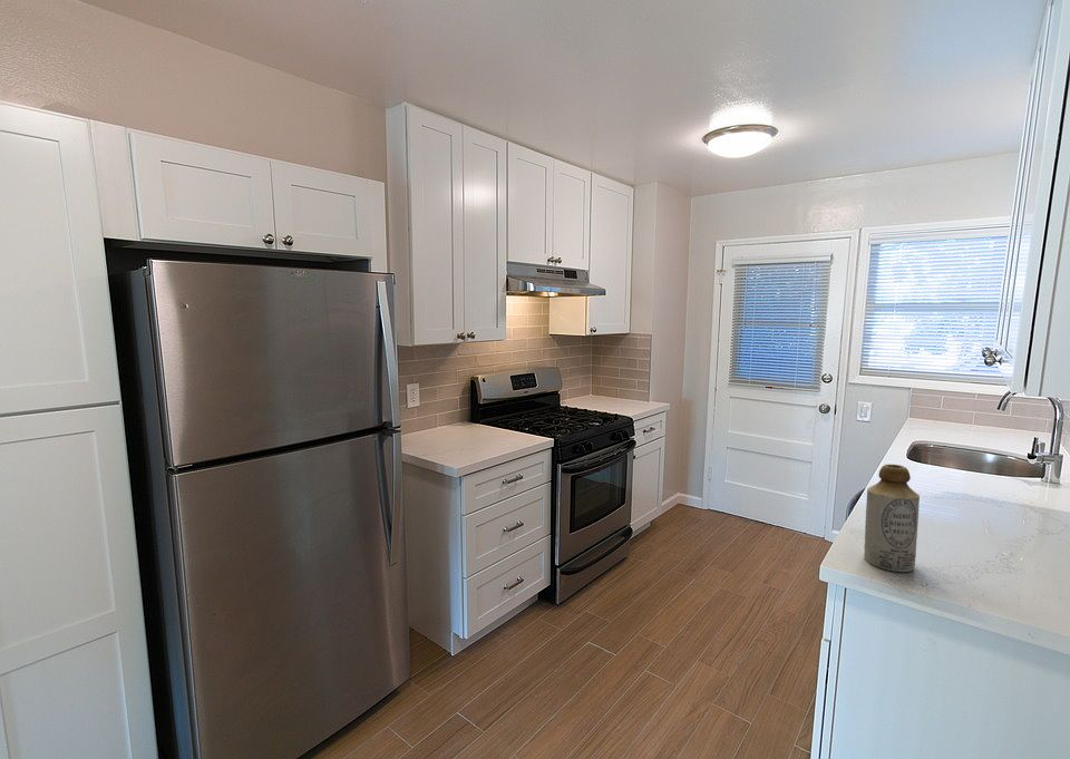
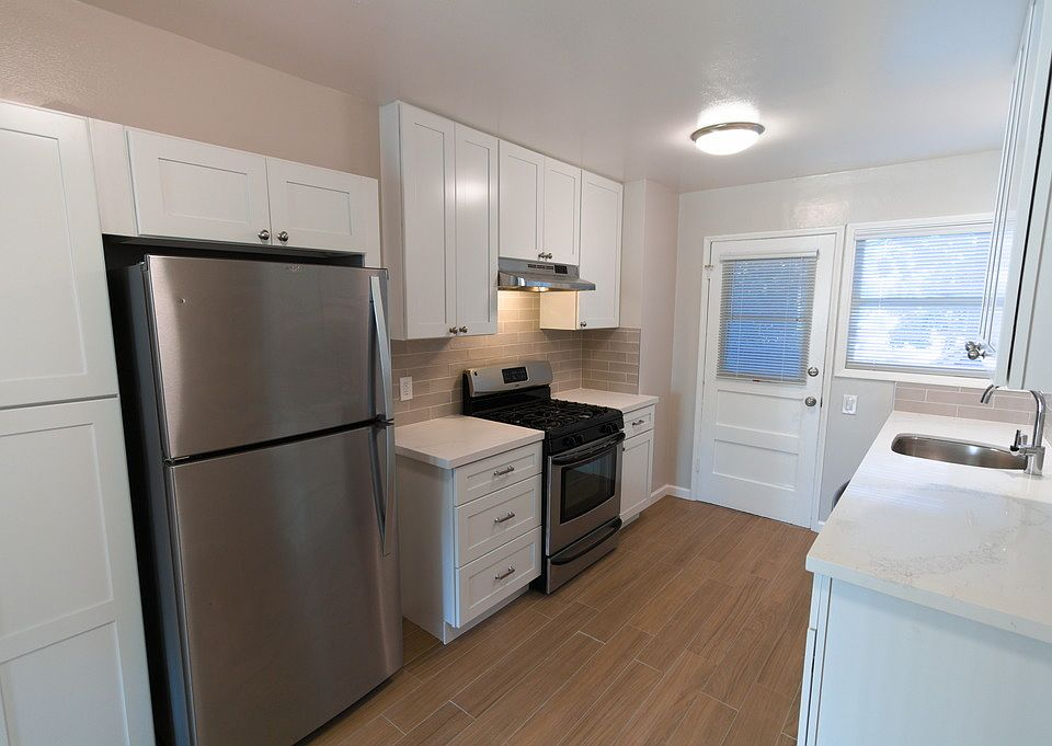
- bottle [863,464,921,573]
